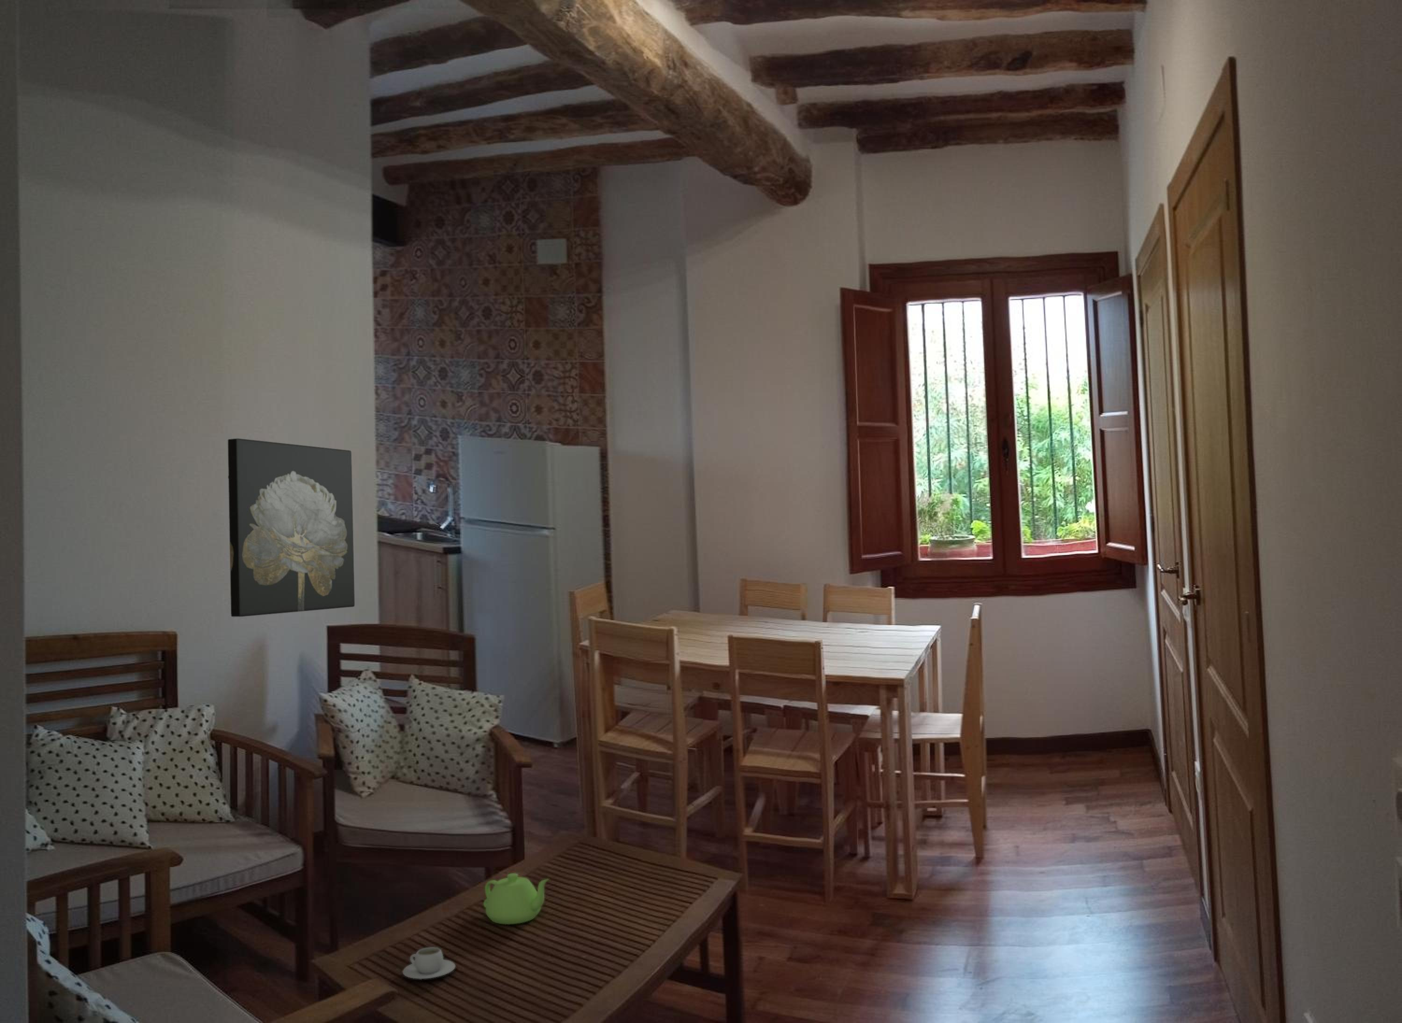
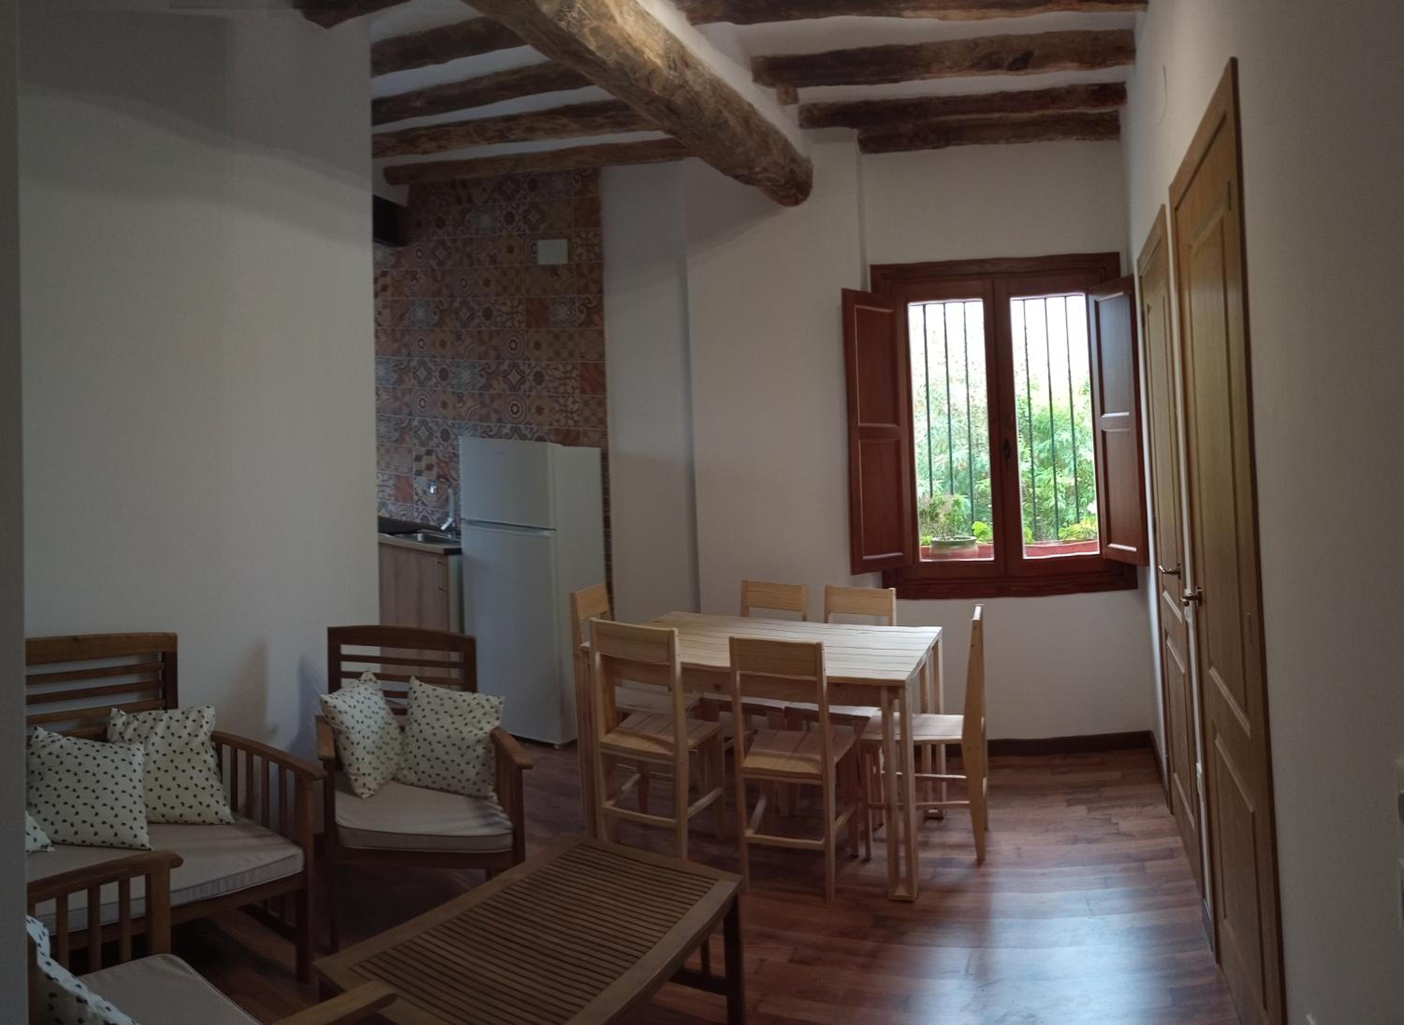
- teacup [402,947,456,979]
- wall art [227,439,355,617]
- teapot [483,873,550,925]
